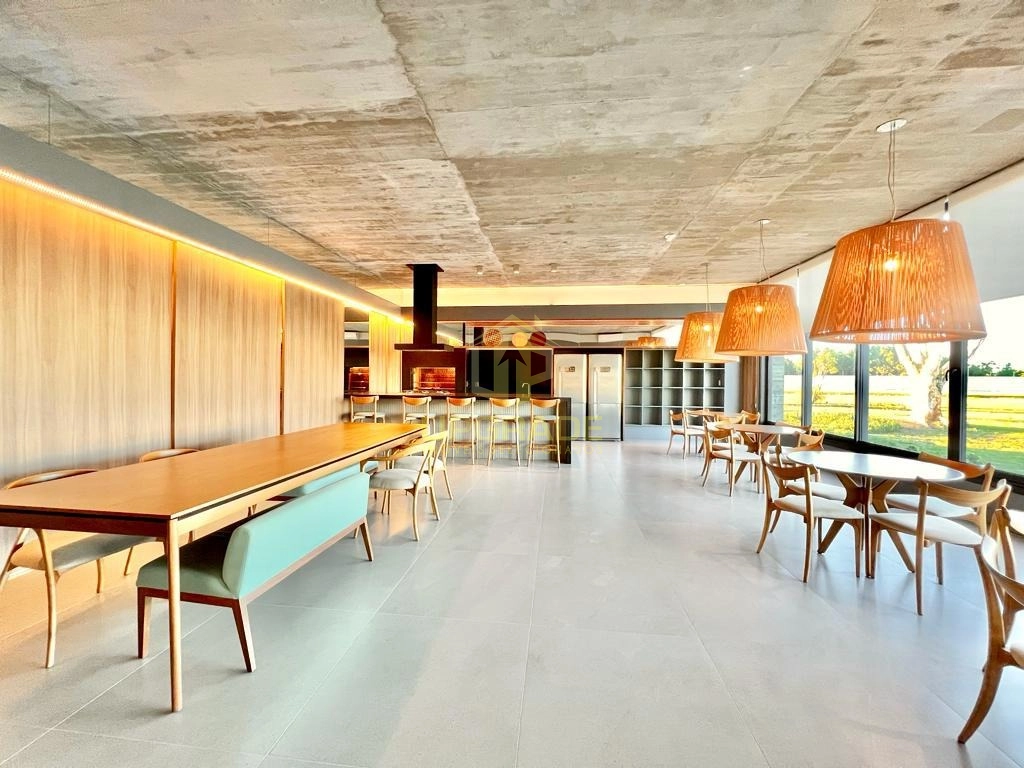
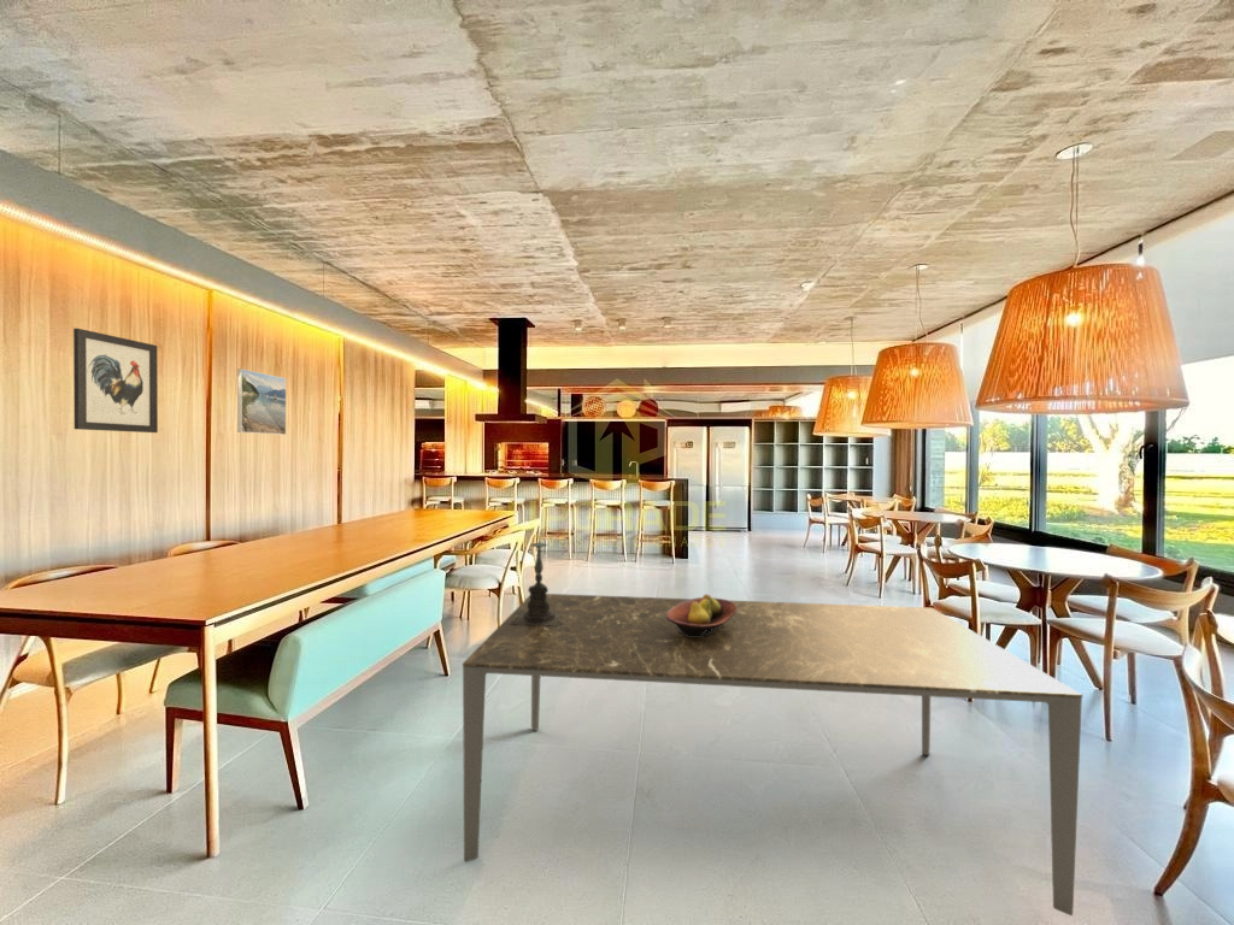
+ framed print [236,367,287,436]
+ fruit bowl [666,594,738,636]
+ wall art [72,328,159,434]
+ dining table [462,593,1083,917]
+ candle holder [511,530,564,626]
